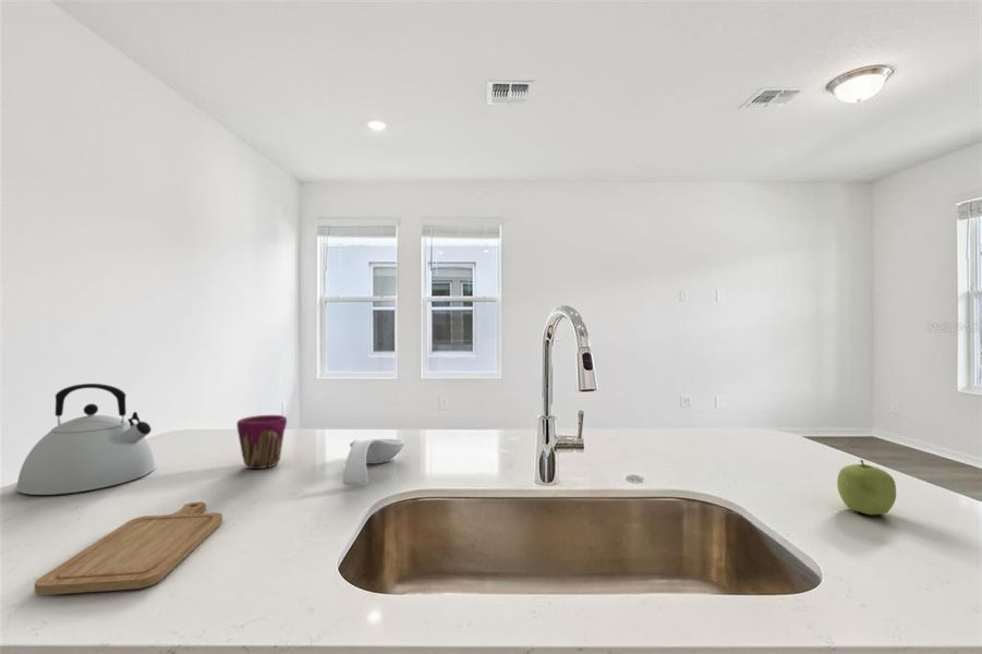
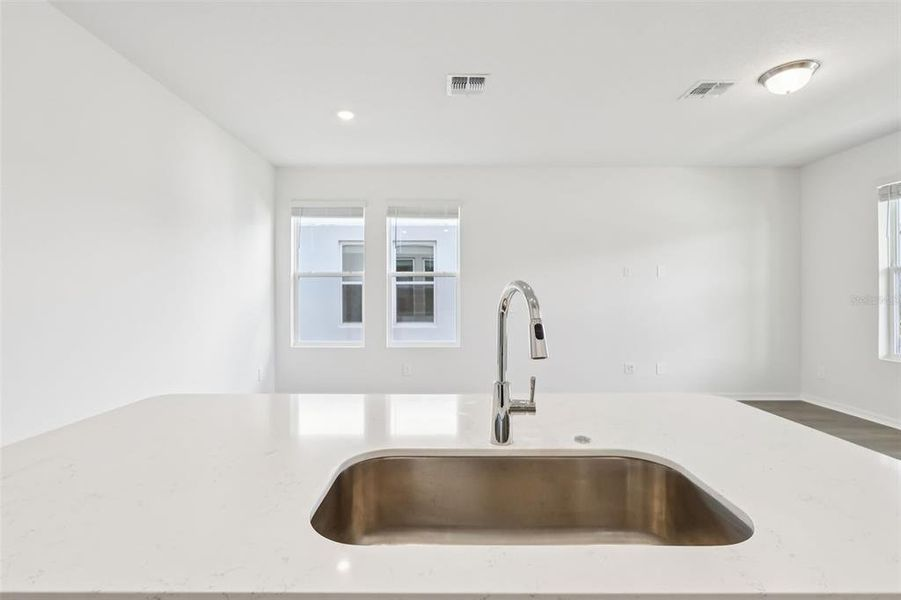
- fruit [836,459,897,516]
- spoon rest [341,438,405,485]
- chopping board [34,501,223,596]
- kettle [15,383,156,496]
- cup [235,414,288,470]
